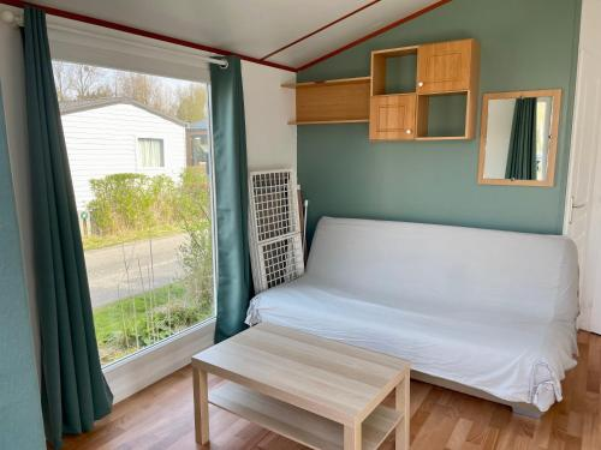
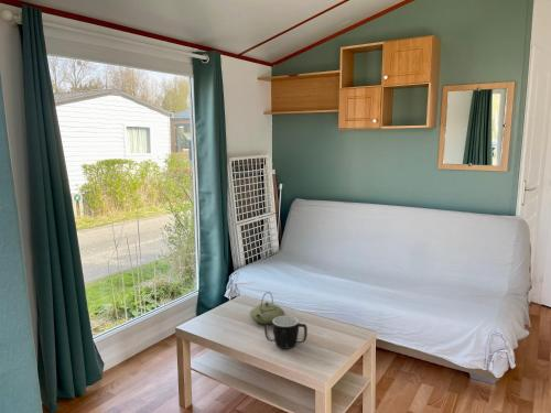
+ mug [263,315,309,350]
+ teapot [248,291,285,325]
